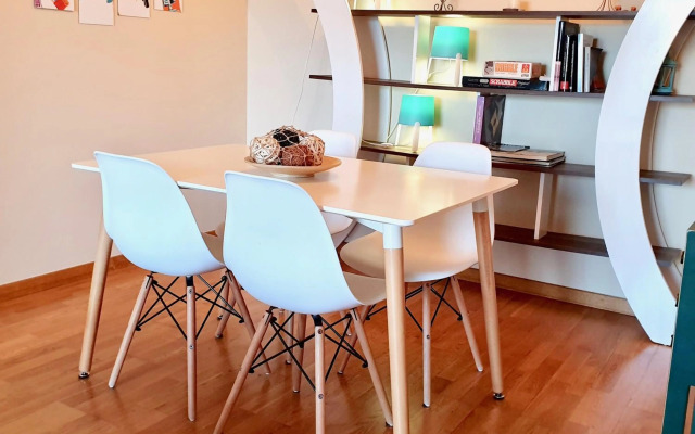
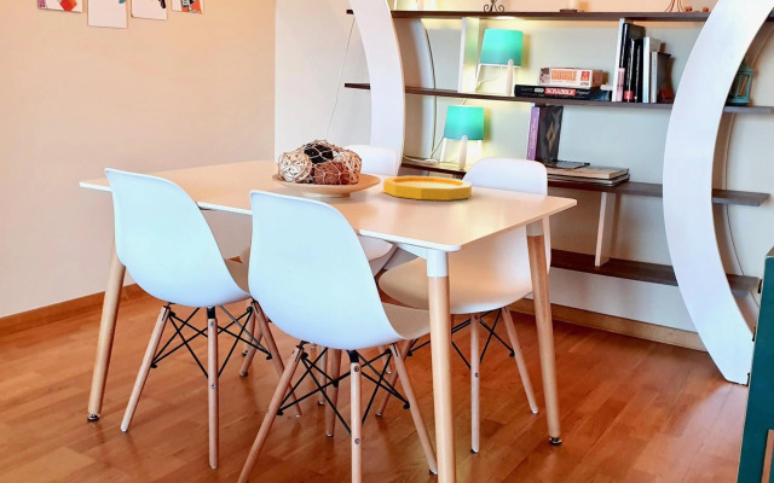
+ plate [382,175,473,202]
